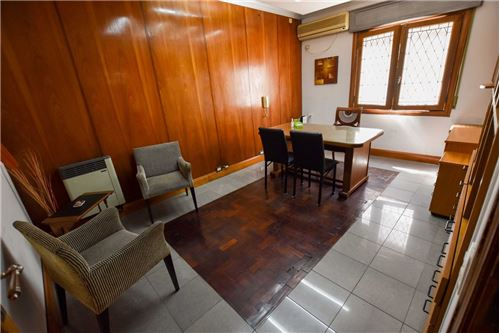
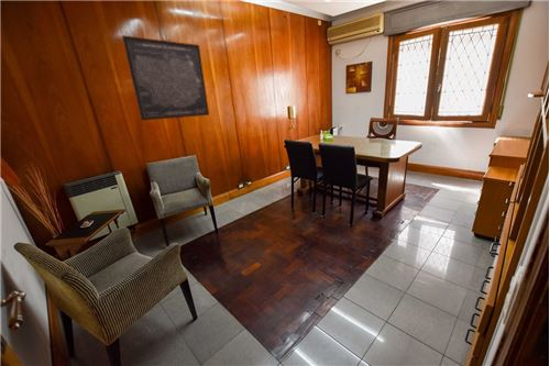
+ wall art [121,35,210,122]
